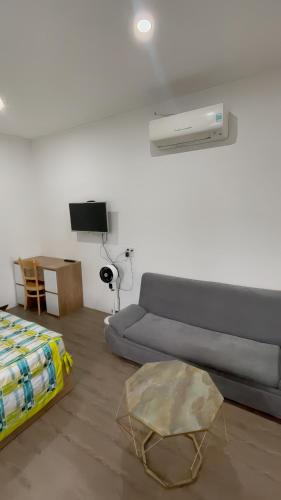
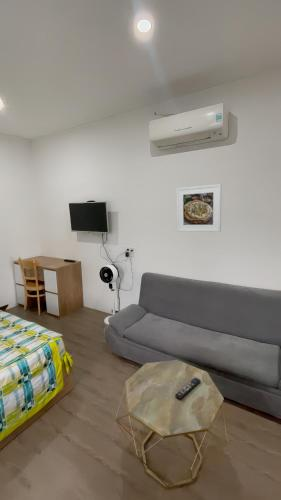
+ remote control [174,376,202,400]
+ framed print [176,183,222,233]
